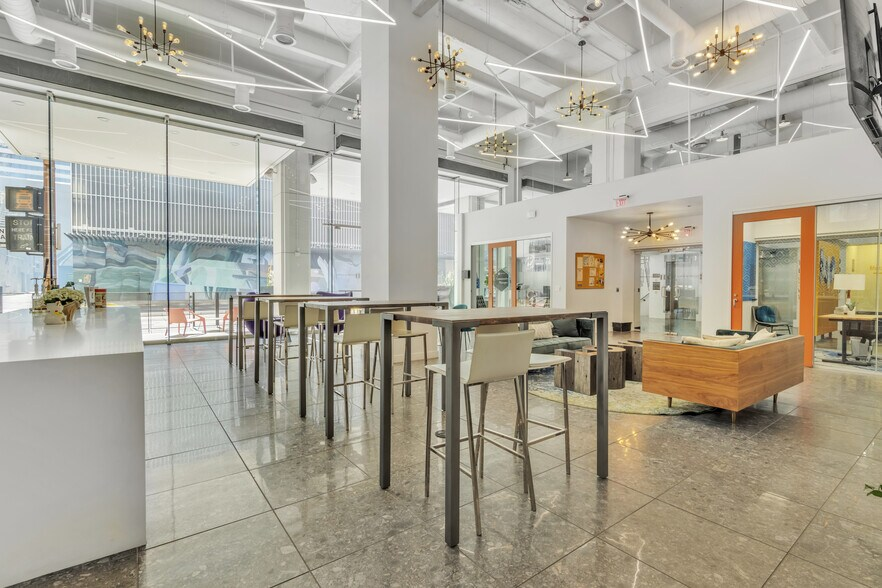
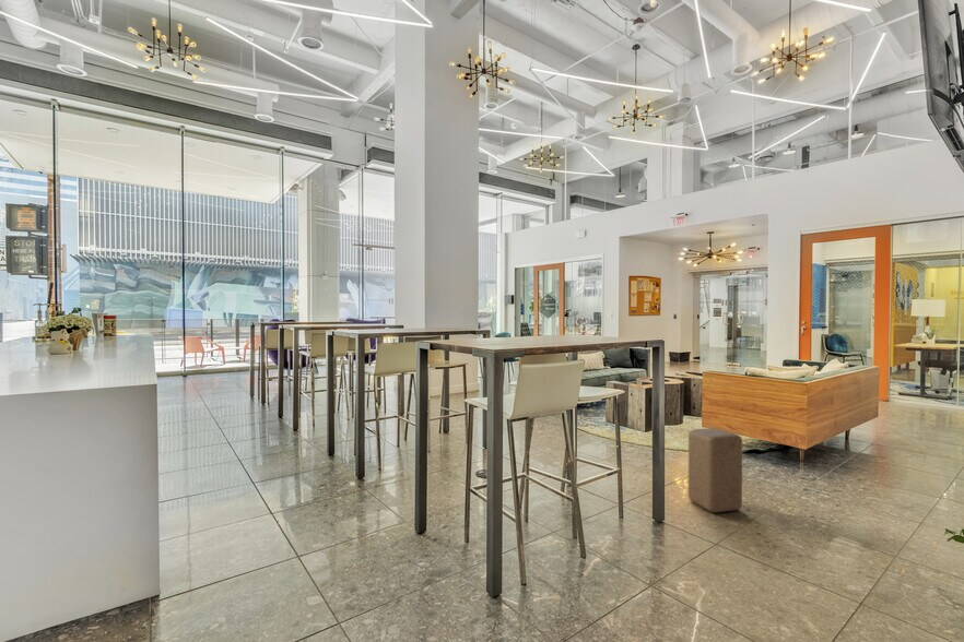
+ stool [687,427,743,513]
